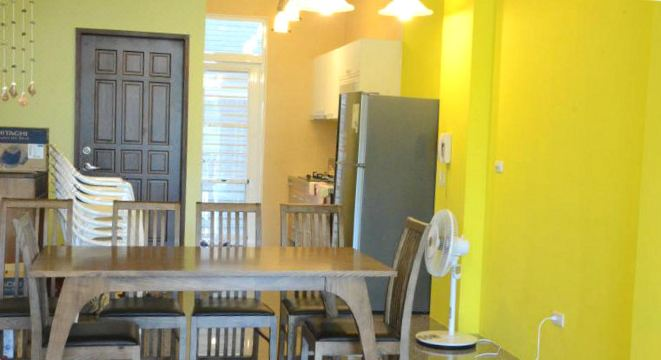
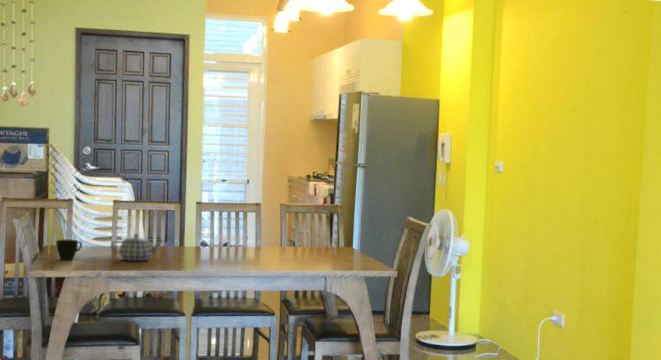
+ cup [55,239,83,261]
+ teapot [110,233,165,262]
